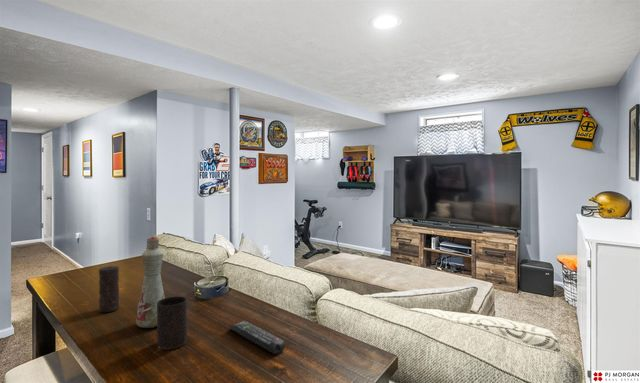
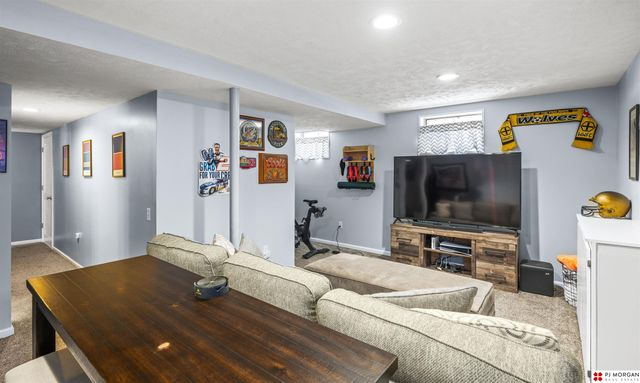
- candle [98,265,120,313]
- bottle [135,236,166,329]
- remote control [228,320,286,355]
- cup [156,295,188,351]
